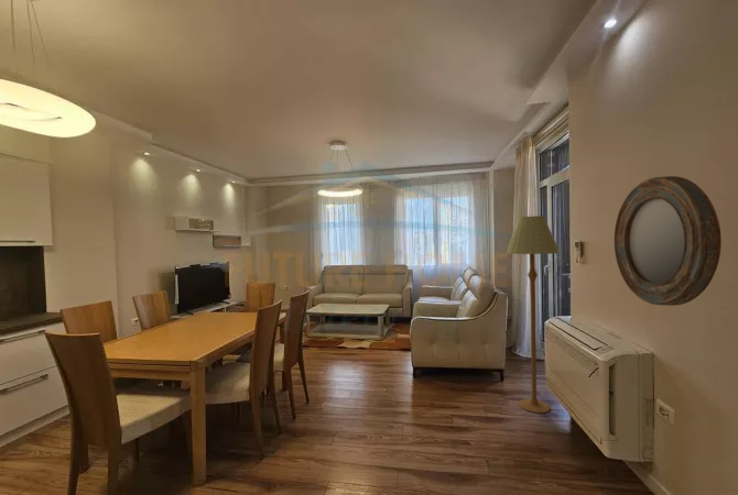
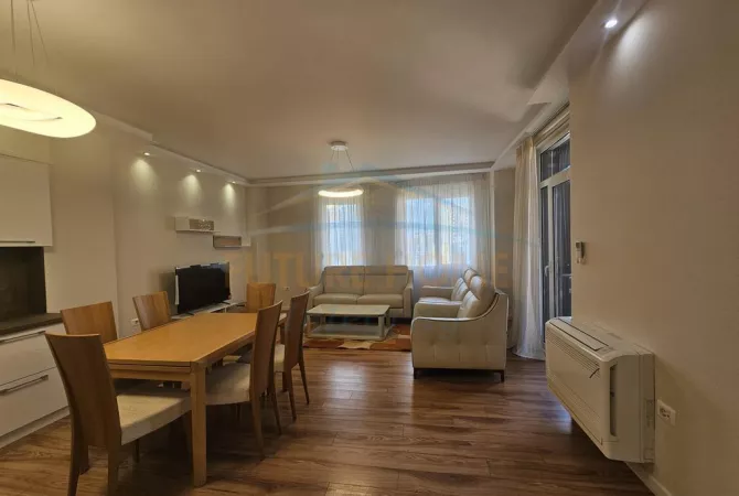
- home mirror [614,175,723,307]
- floor lamp [506,215,561,415]
